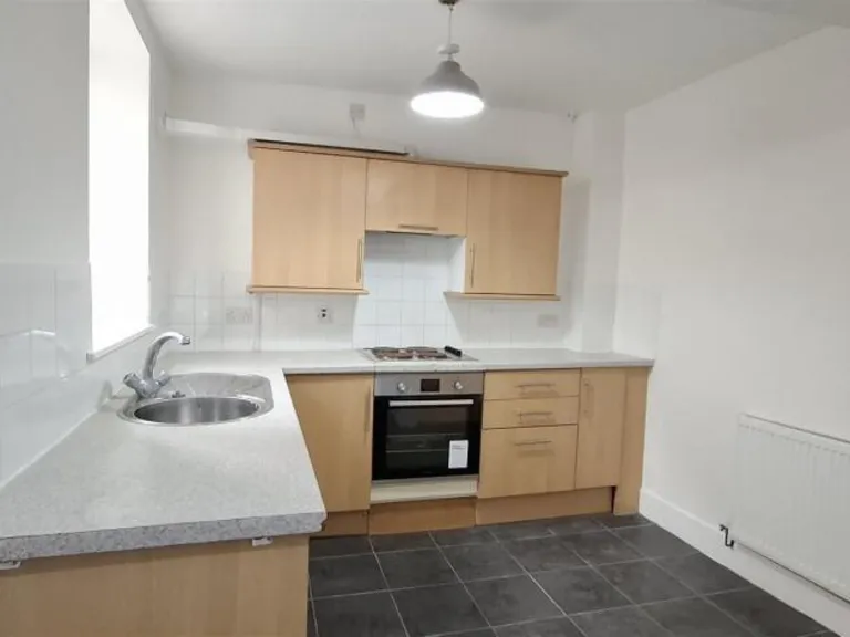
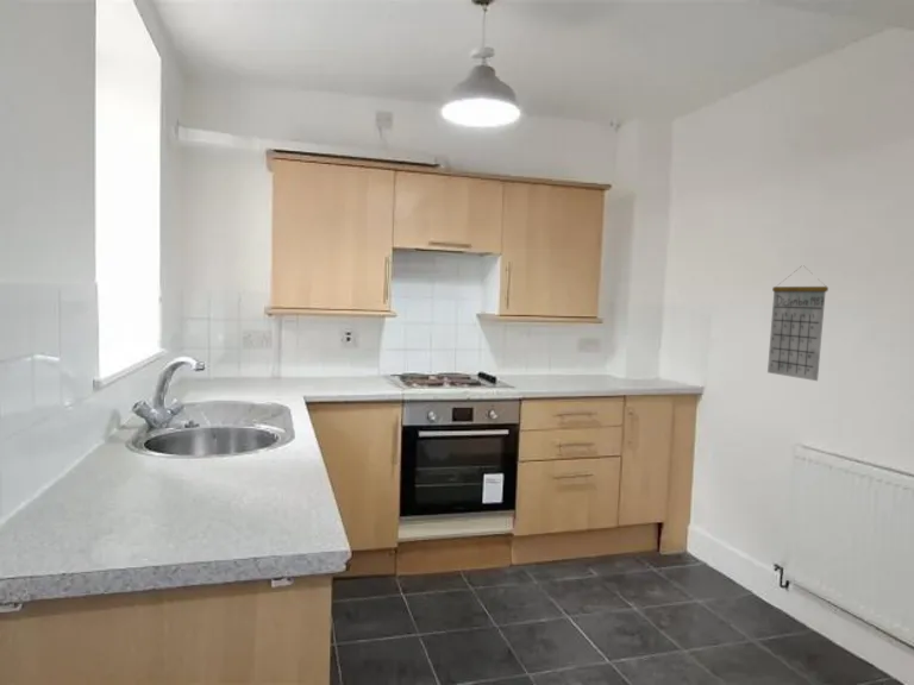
+ calendar [766,266,830,382]
